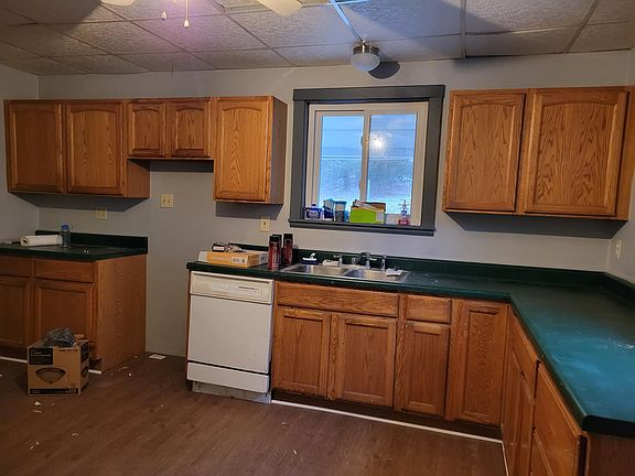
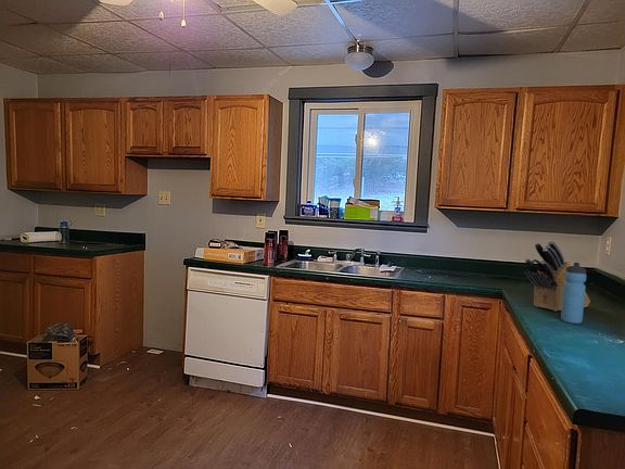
+ knife block [523,240,591,313]
+ water bottle [560,262,587,325]
